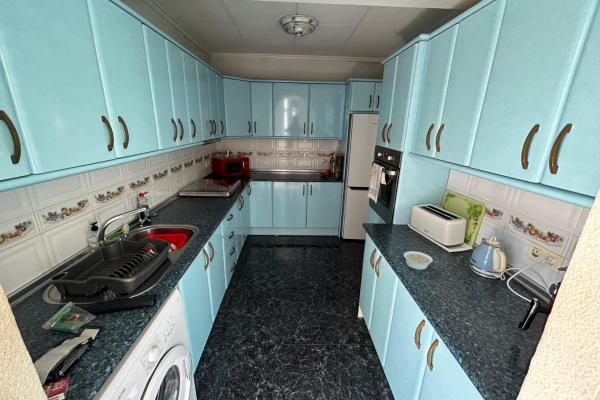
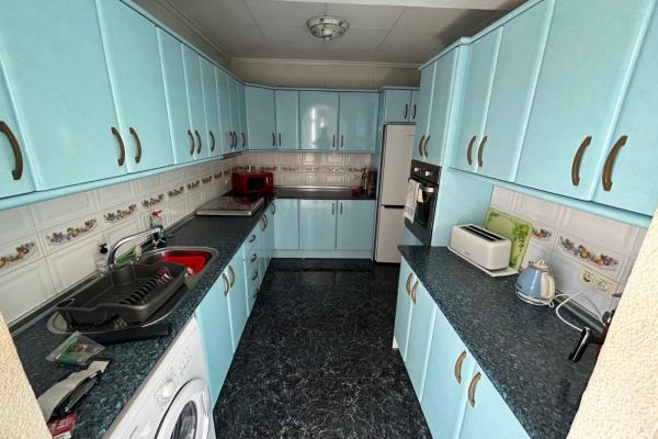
- legume [403,250,438,271]
